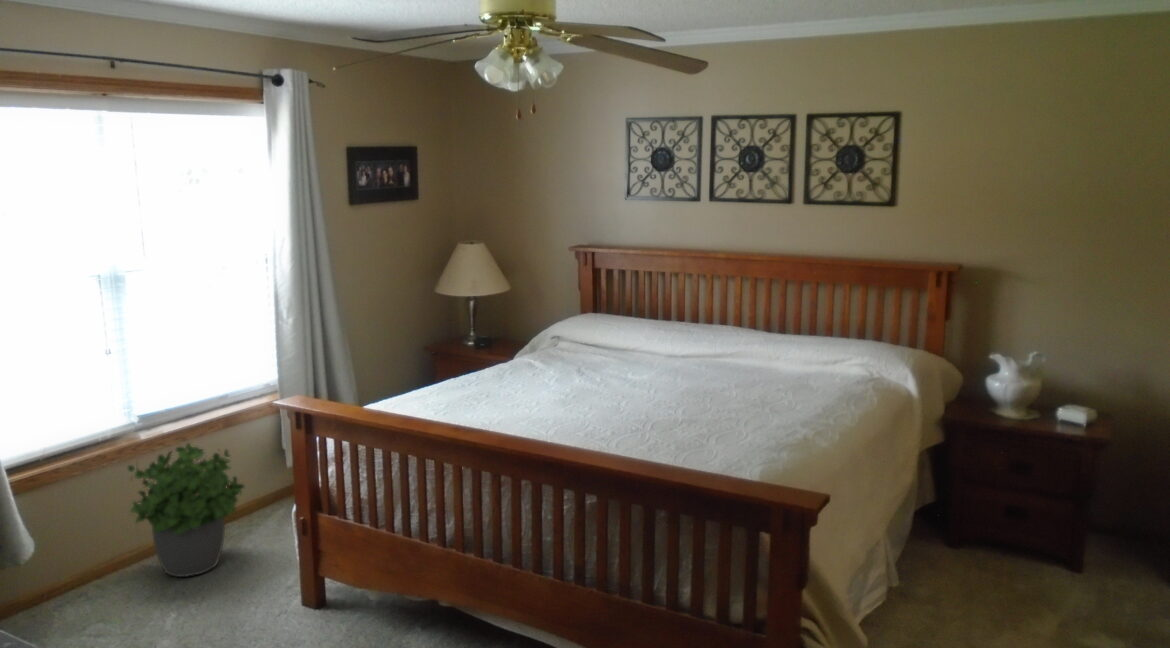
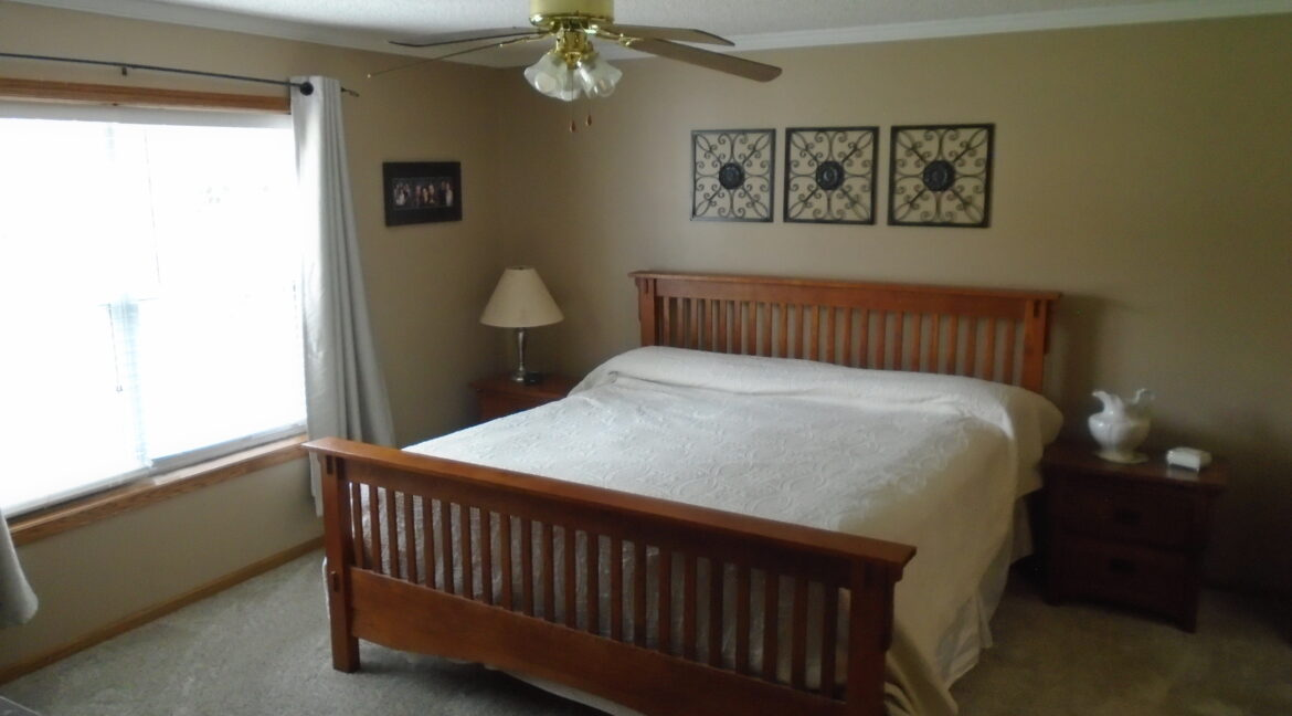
- potted plant [127,442,246,578]
